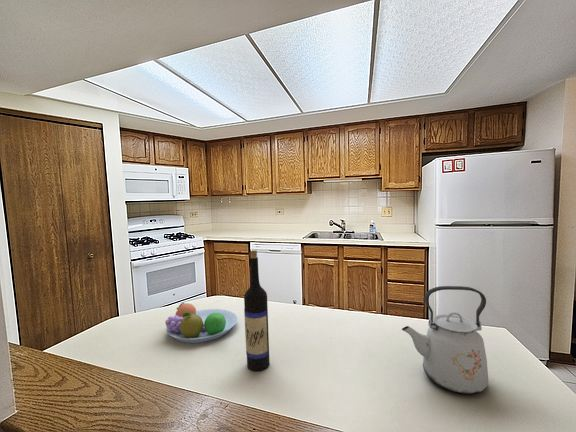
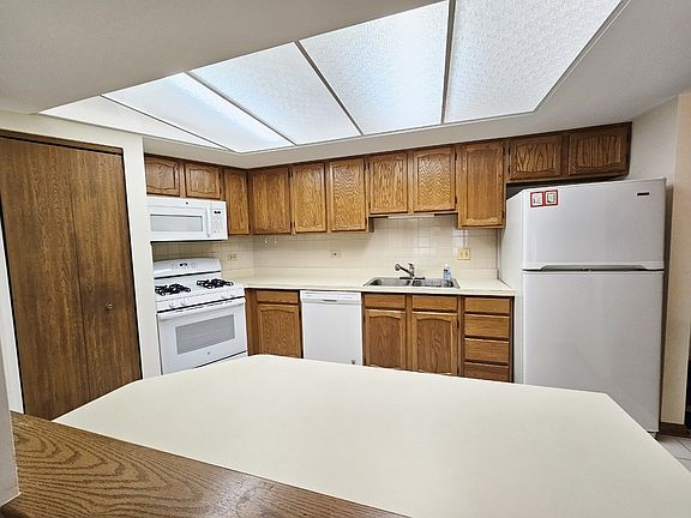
- wine bottle [243,249,271,372]
- fruit bowl [164,302,238,344]
- kettle [401,285,489,395]
